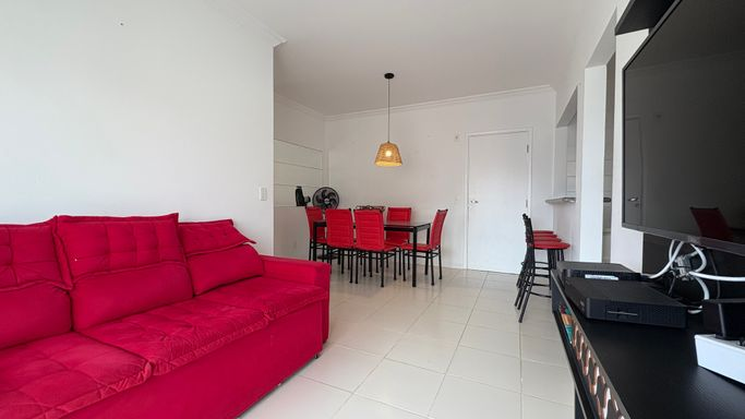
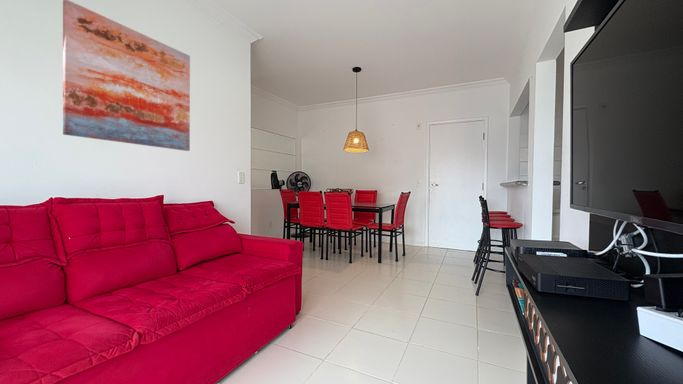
+ wall art [62,0,191,152]
